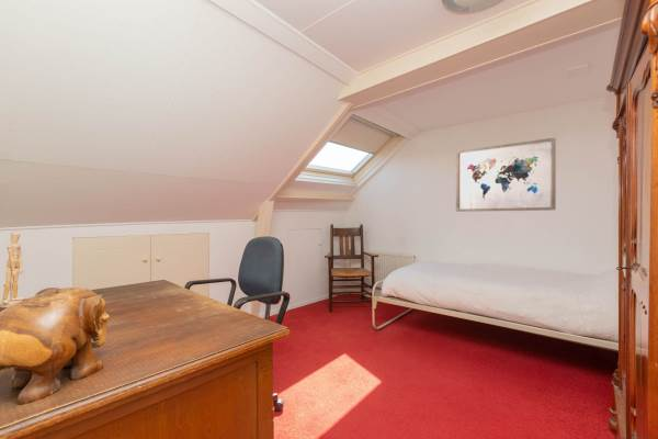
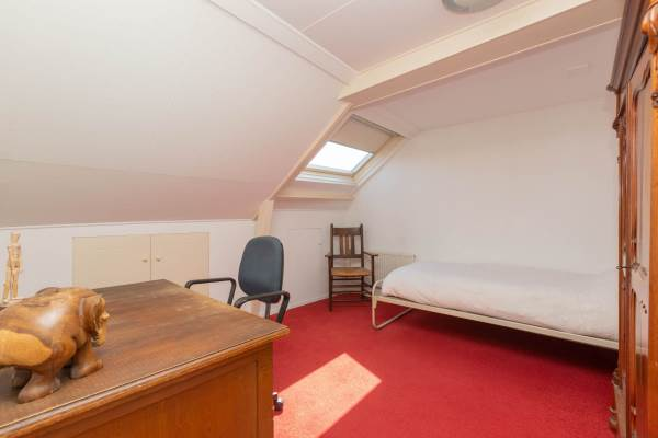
- wall art [455,137,557,213]
